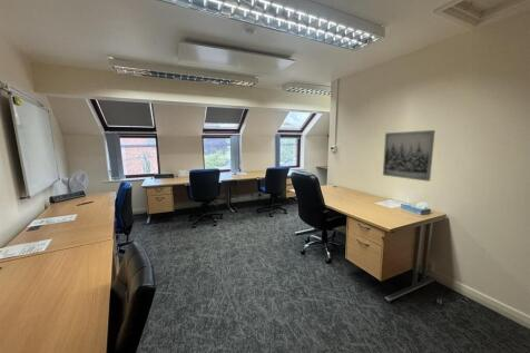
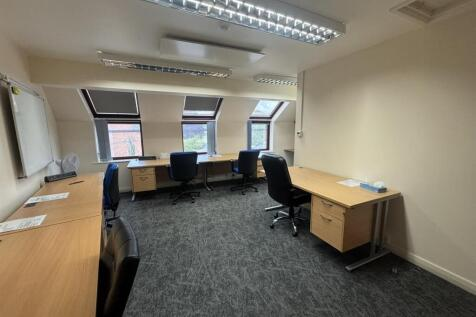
- wall art [382,129,436,183]
